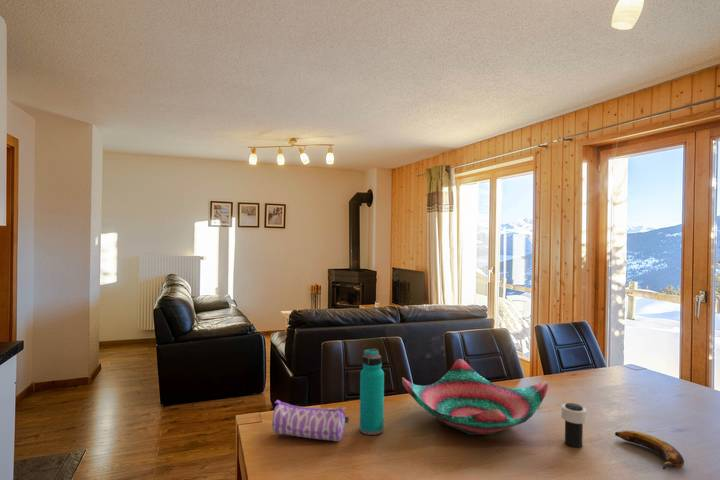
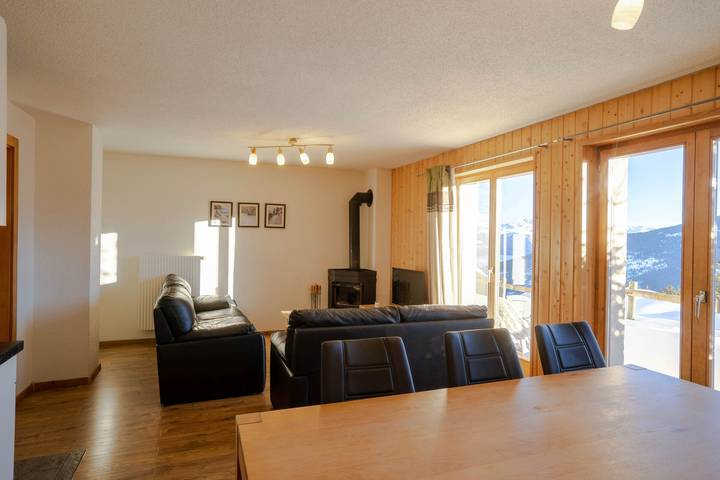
- banana [614,430,685,470]
- cup [560,402,588,448]
- water bottle [359,347,385,436]
- decorative bowl [401,358,549,436]
- pencil case [271,399,349,442]
